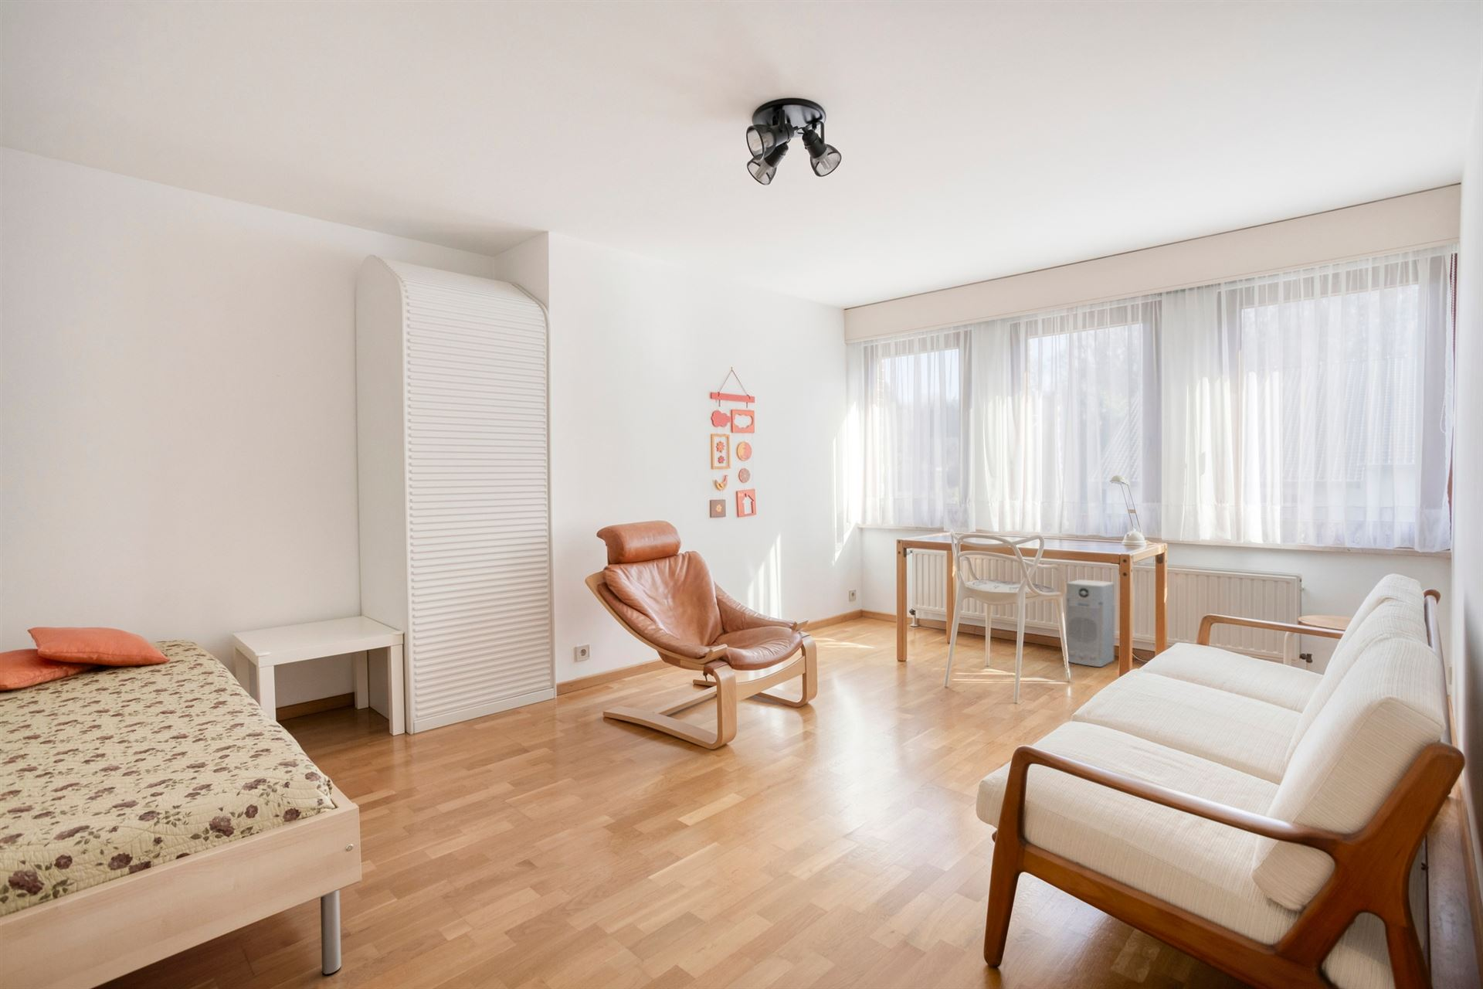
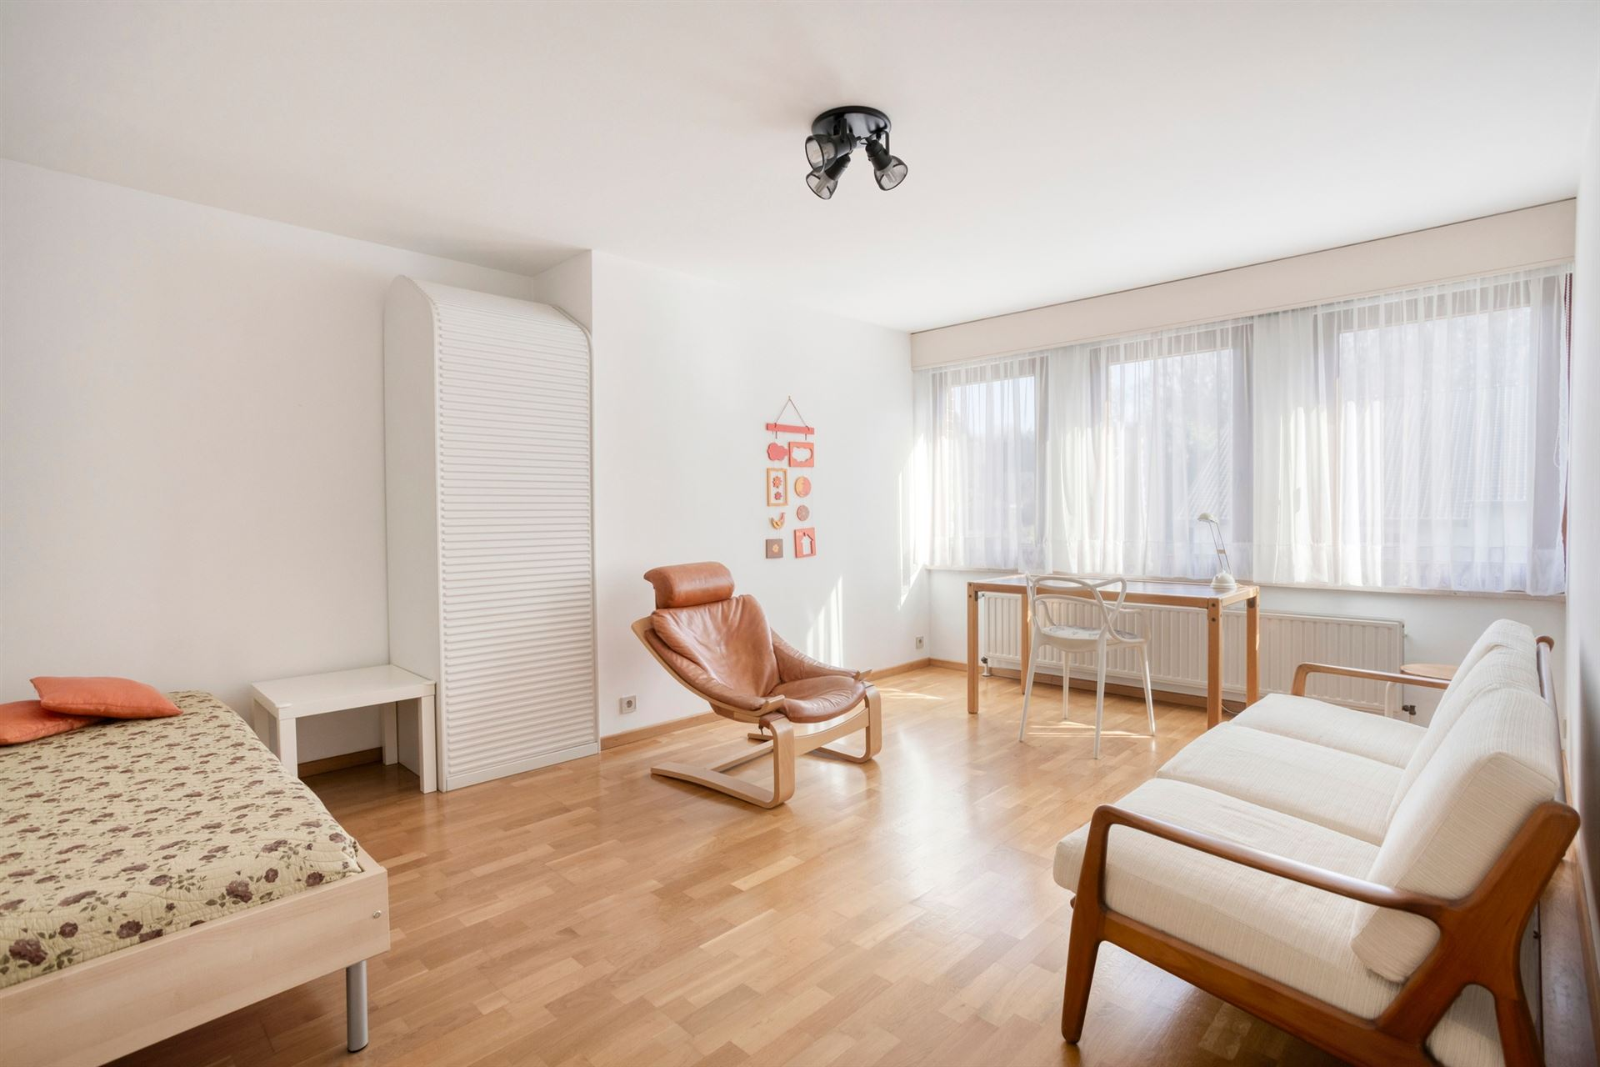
- air purifier [1065,578,1116,668]
